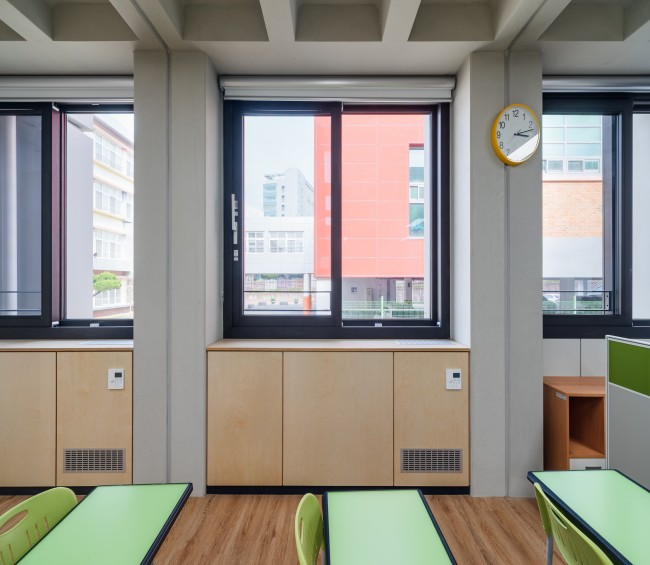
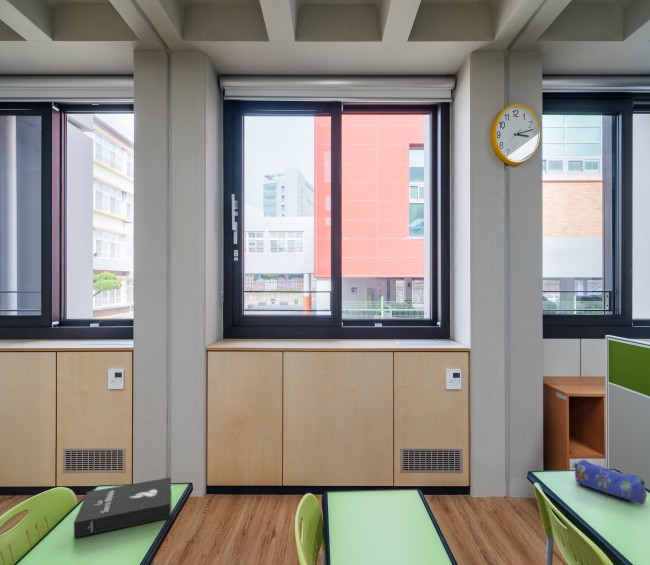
+ pencil case [571,458,648,505]
+ booklet [73,476,172,539]
